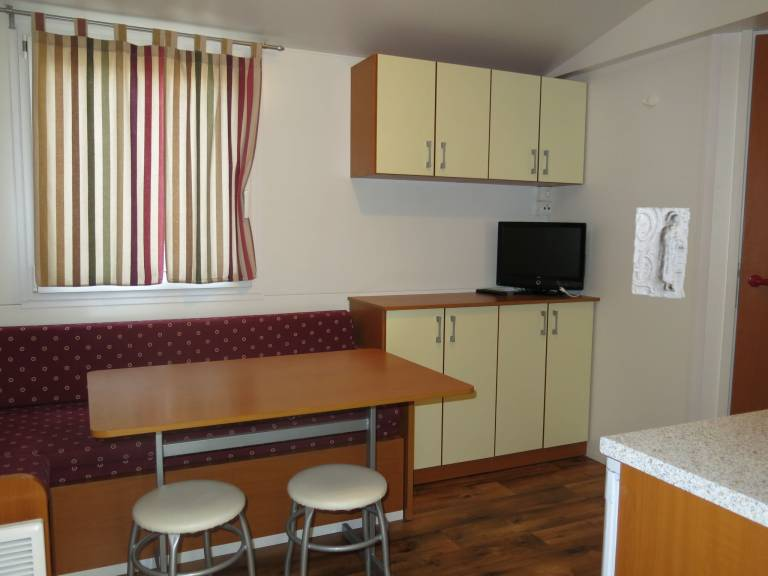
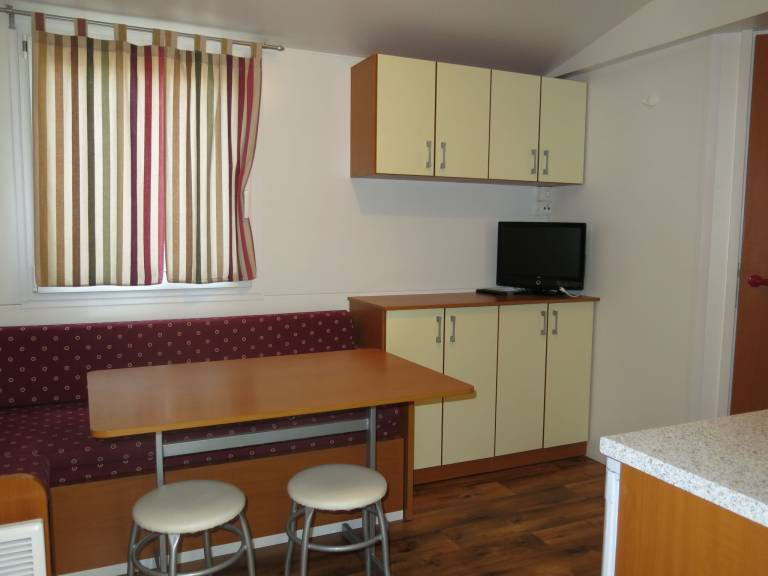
- relief panel [630,206,692,301]
